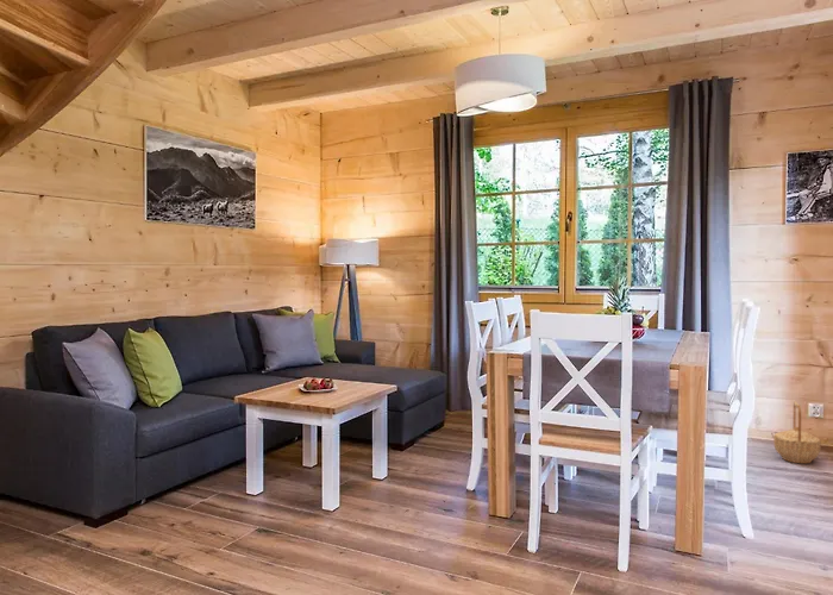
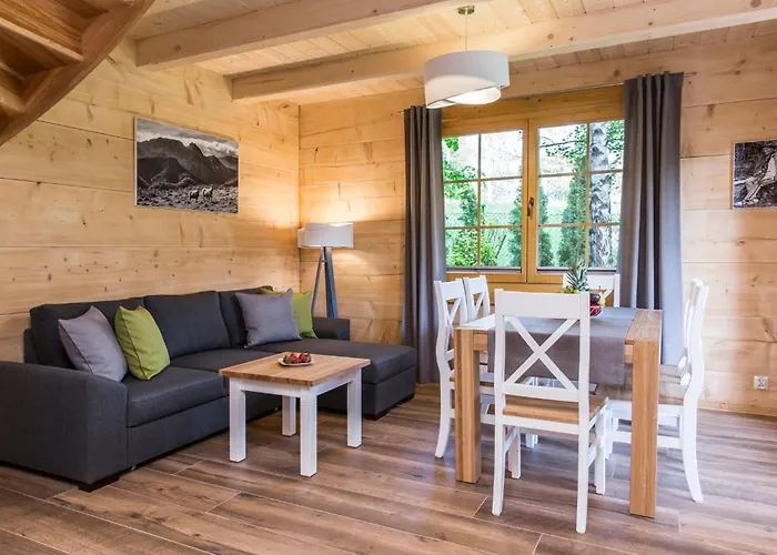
- basket [772,400,822,464]
